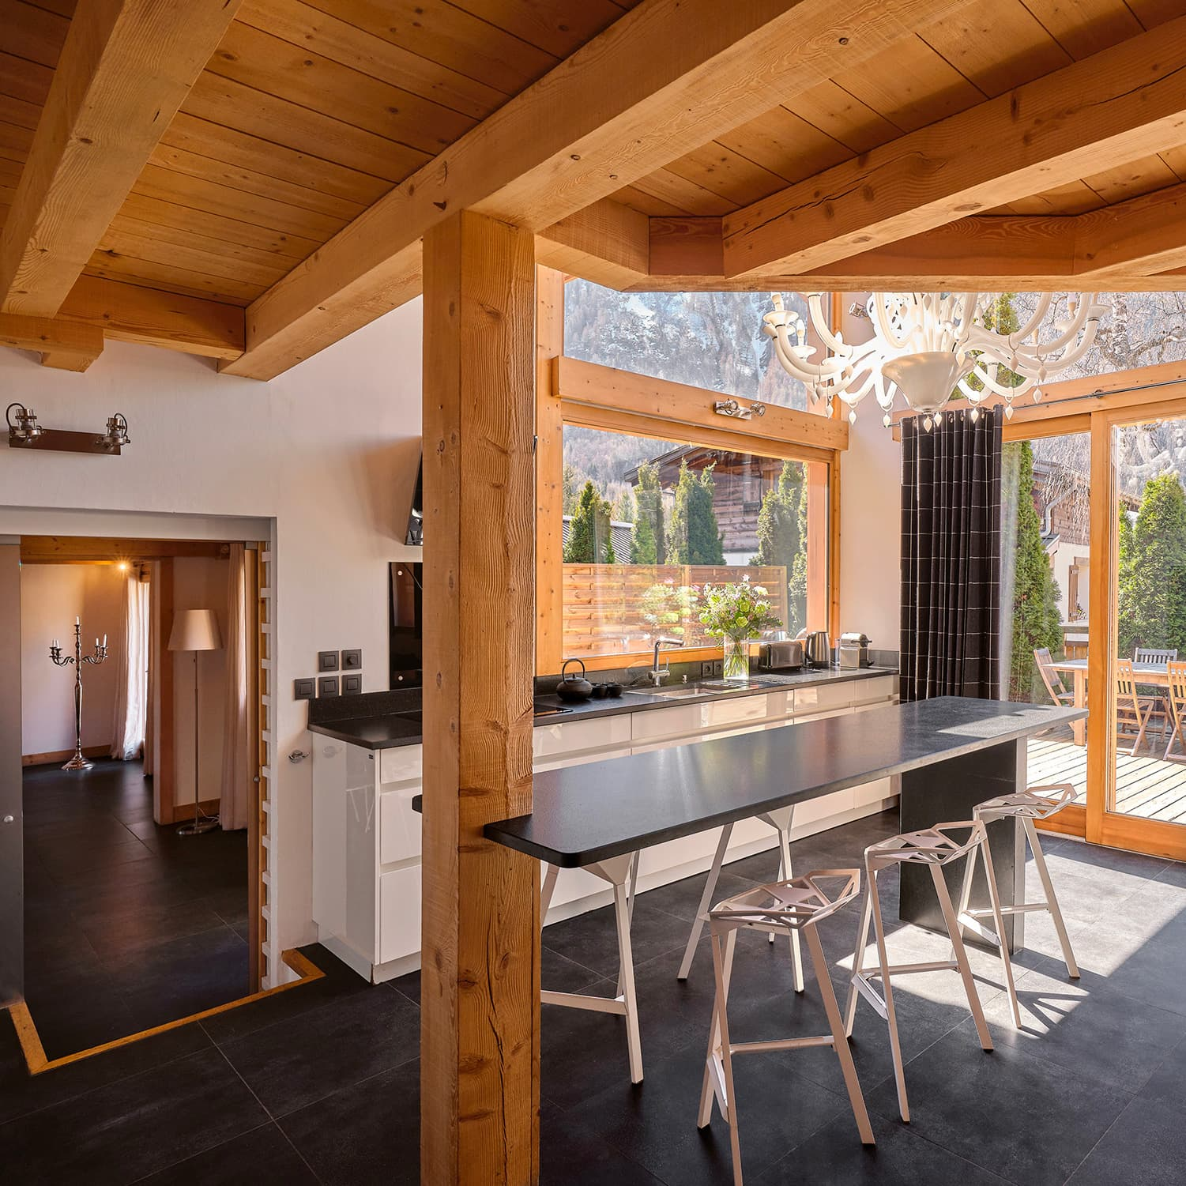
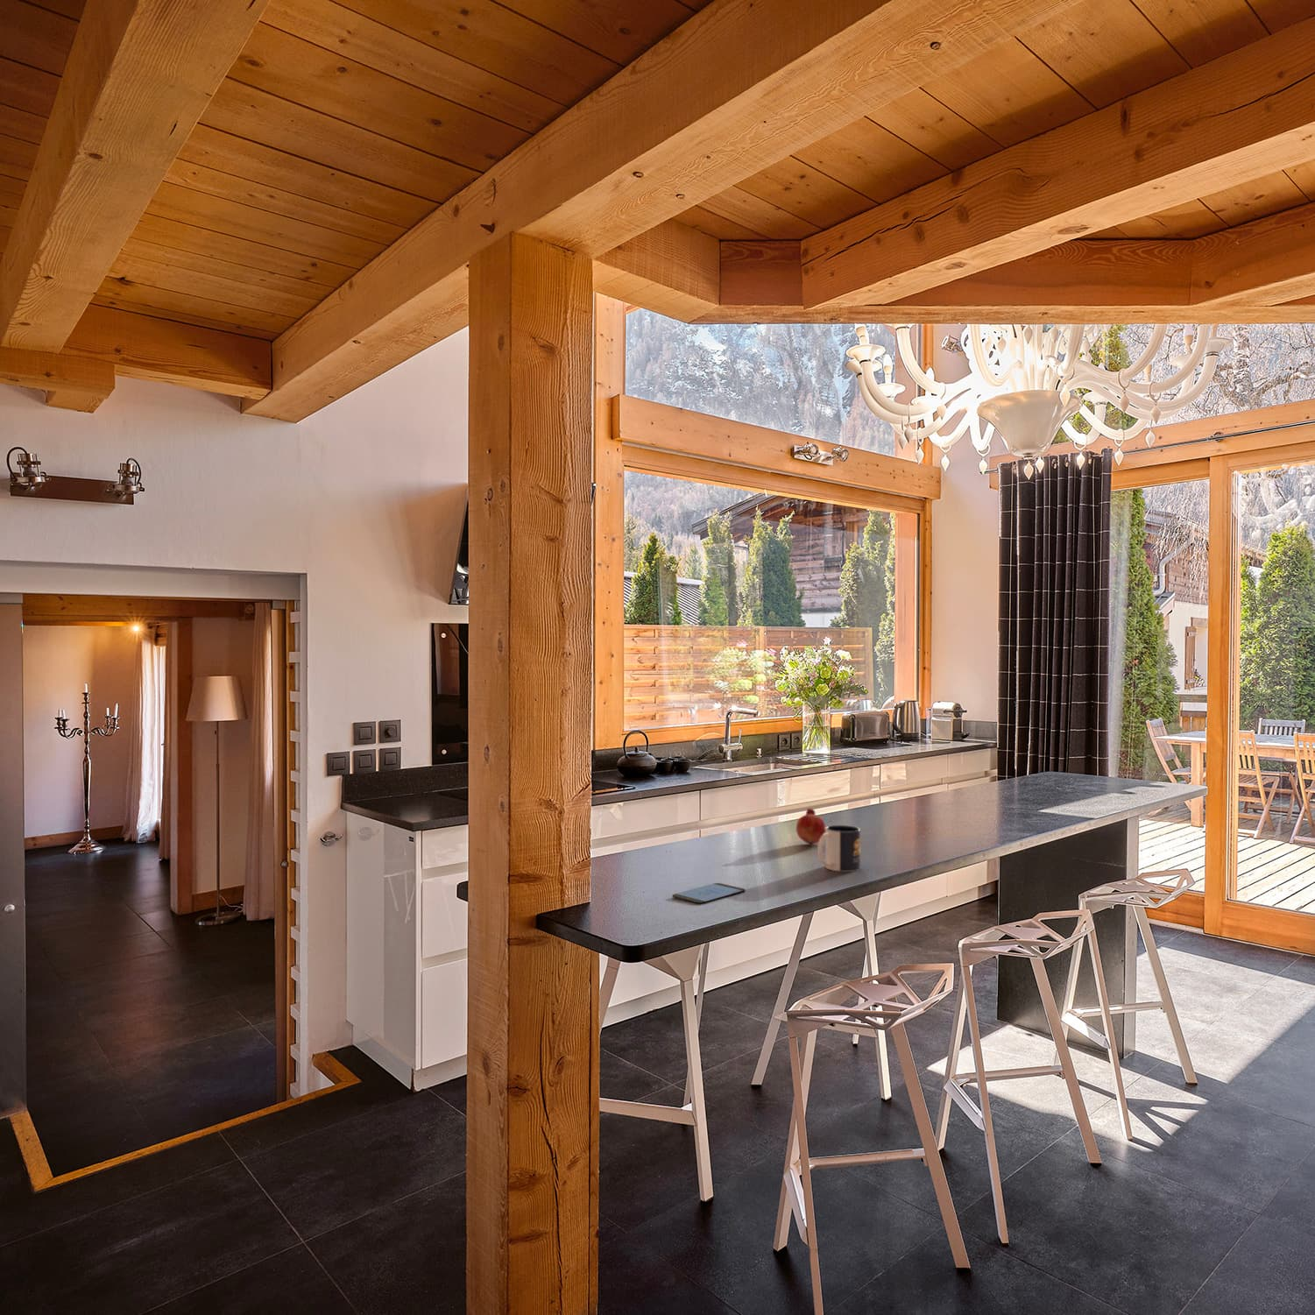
+ smartphone [671,883,747,904]
+ fruit [796,808,826,845]
+ mug [816,825,861,873]
